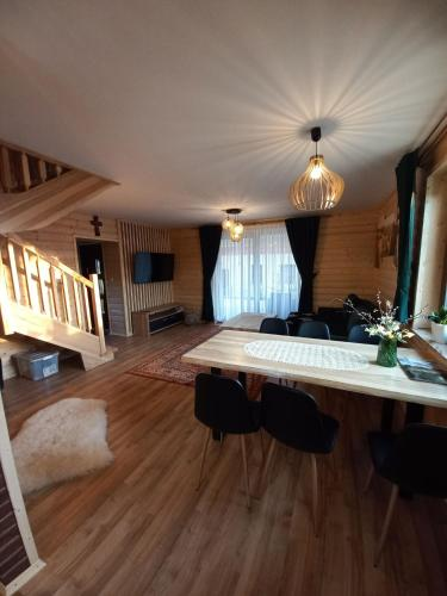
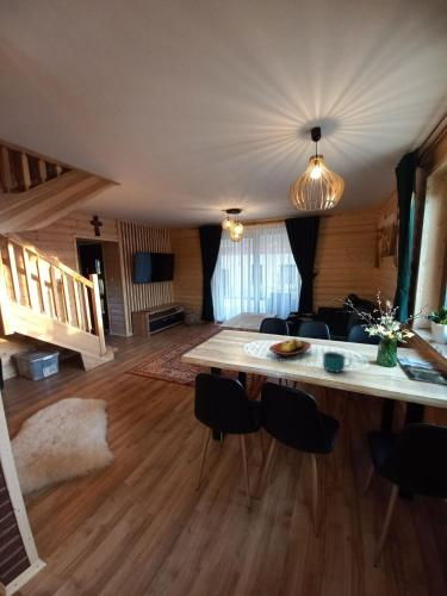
+ fruit bowl [268,337,312,359]
+ cup [322,350,353,373]
